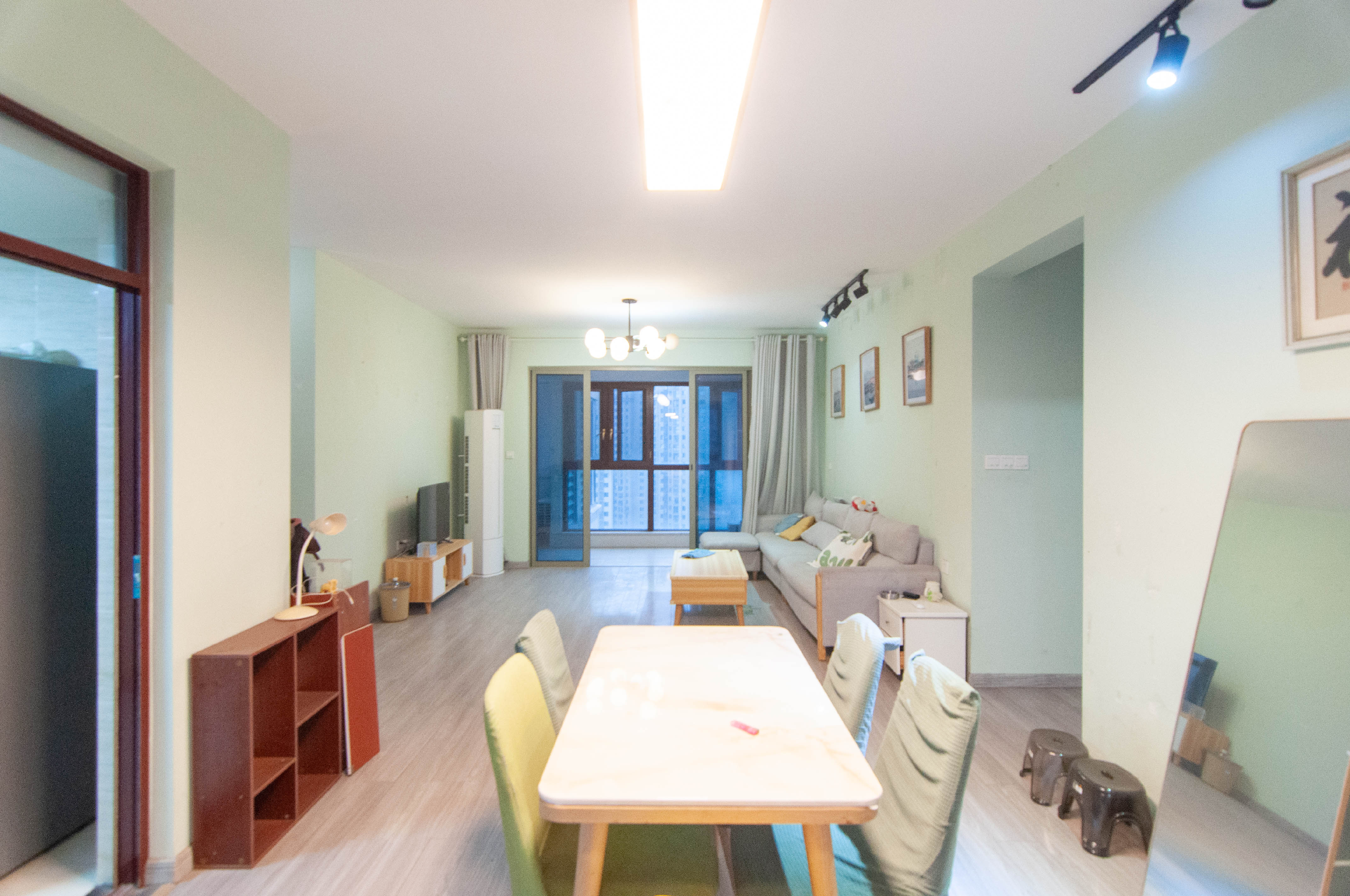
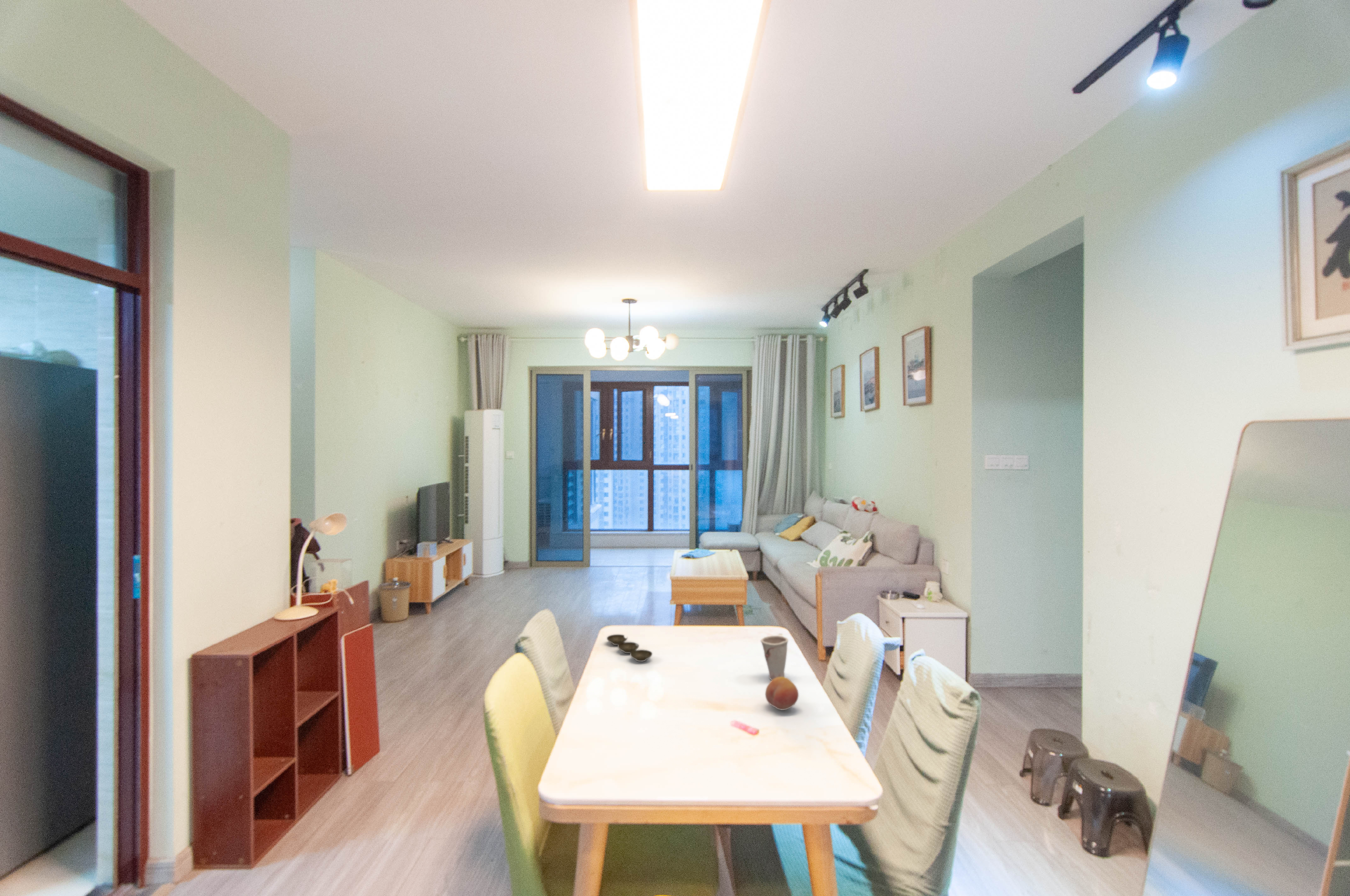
+ fruit [765,677,799,711]
+ bowl [606,634,653,662]
+ cup [760,635,789,681]
